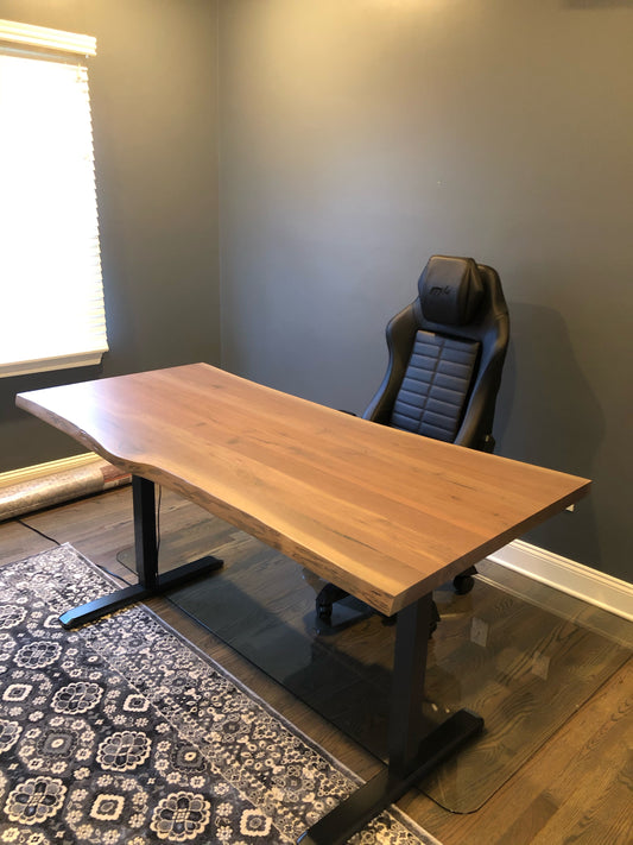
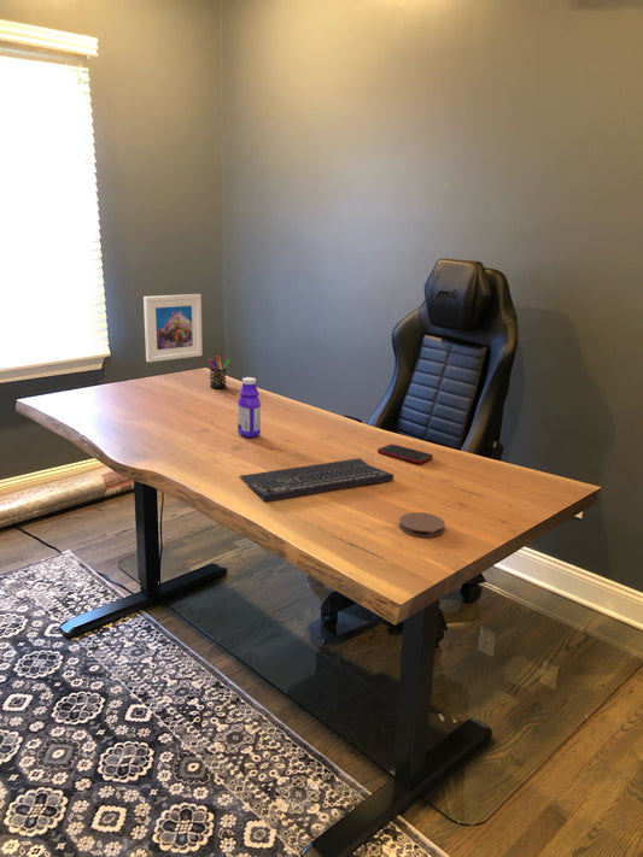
+ keyboard [239,457,394,503]
+ cell phone [376,444,434,465]
+ bottle [236,376,262,439]
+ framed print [142,293,204,363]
+ coaster [398,511,446,538]
+ pen holder [207,354,232,389]
